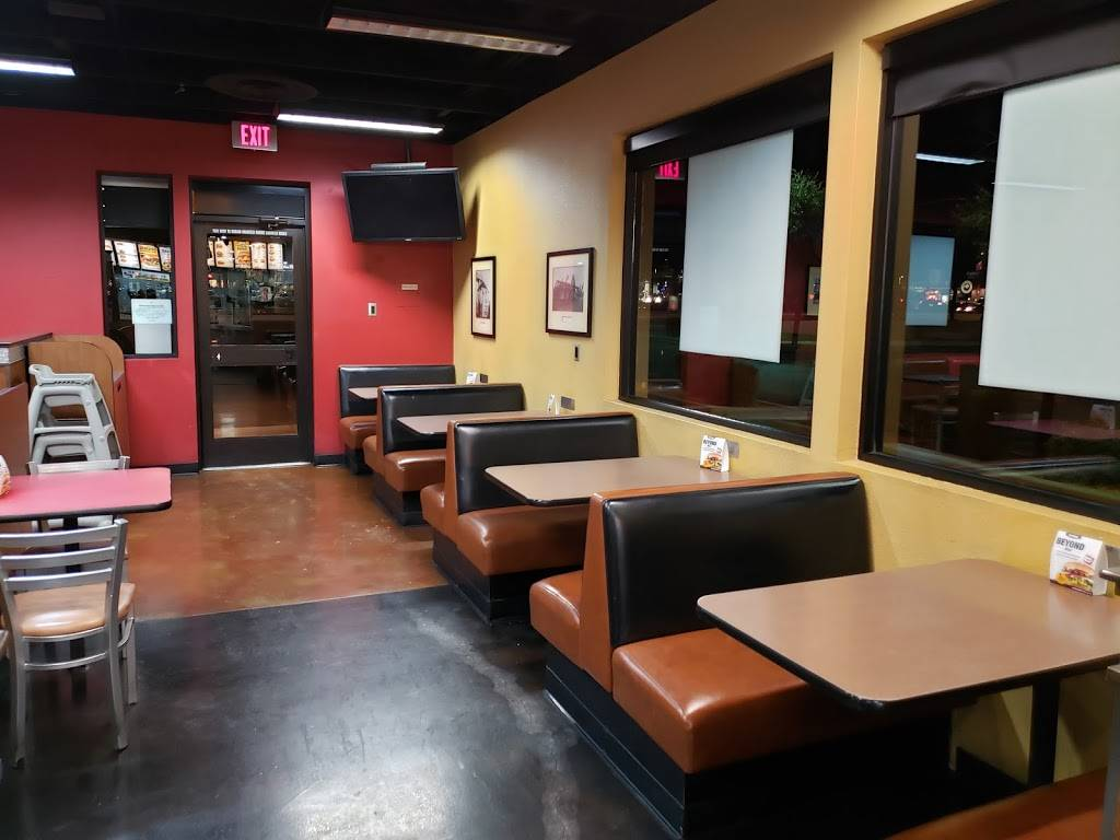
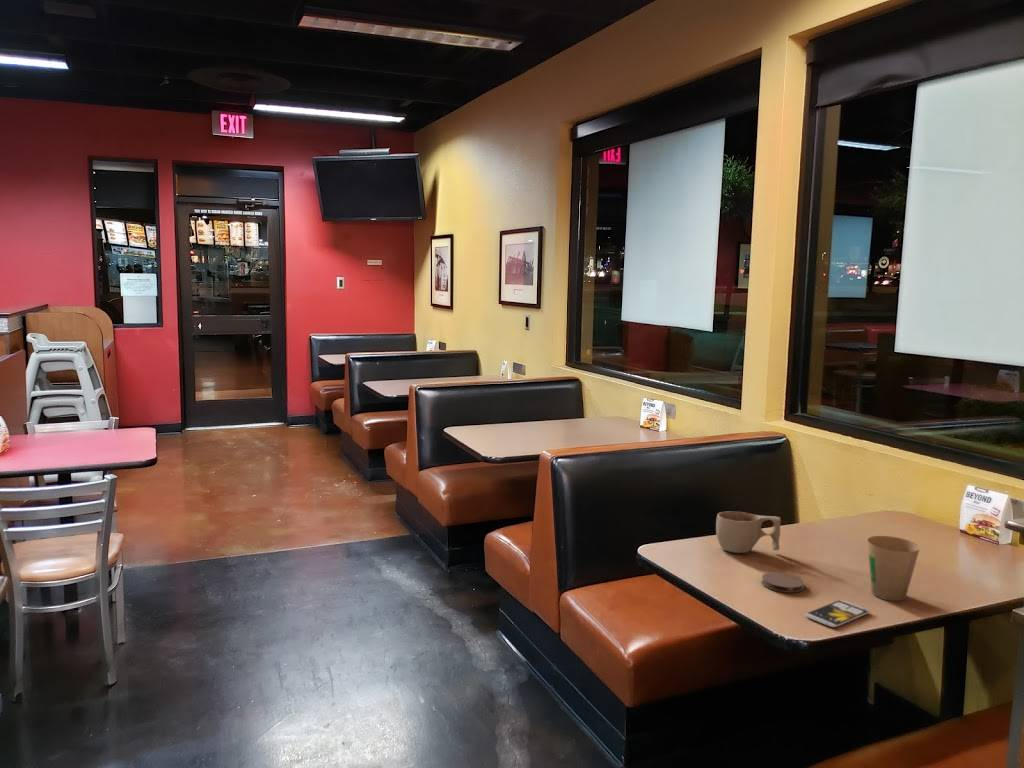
+ paper cup [866,535,921,602]
+ cup [715,511,782,554]
+ smartphone [805,599,870,628]
+ coaster [761,571,805,594]
